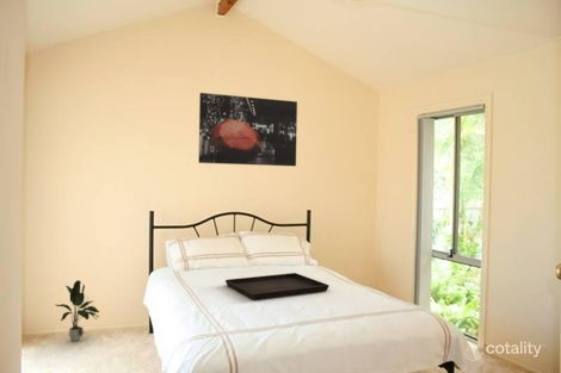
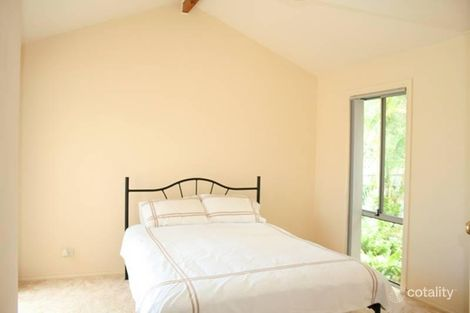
- potted plant [56,279,100,342]
- serving tray [224,272,329,301]
- wall art [198,92,298,167]
